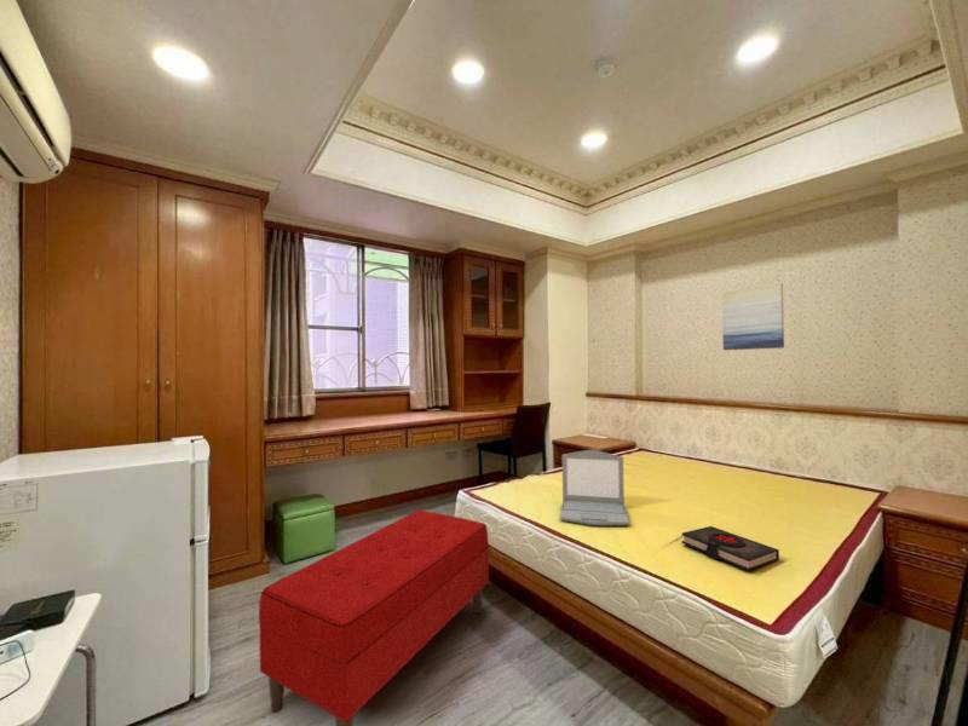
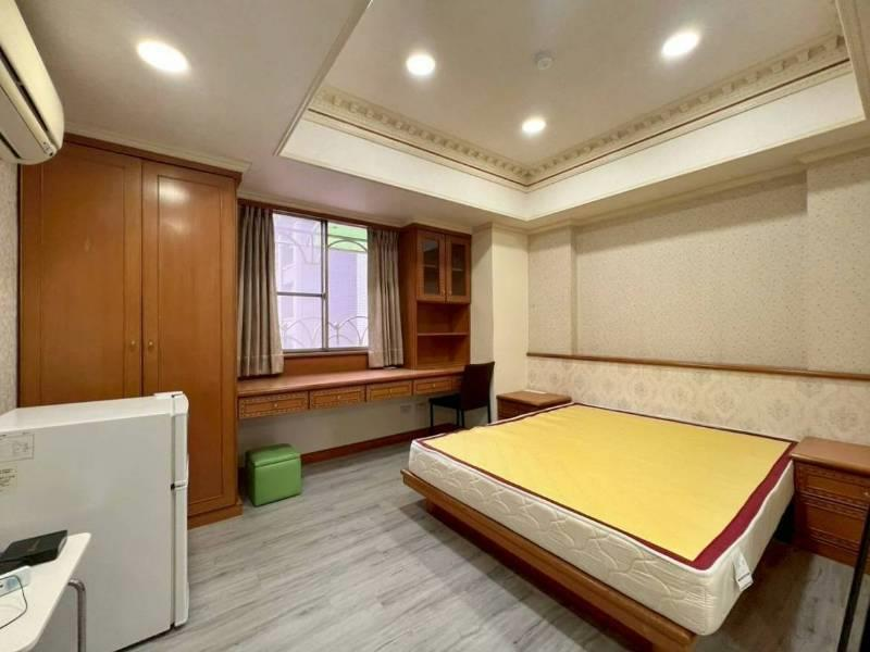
- wall art [721,282,785,351]
- book [680,525,780,571]
- bench [258,509,490,726]
- laptop [559,449,630,526]
